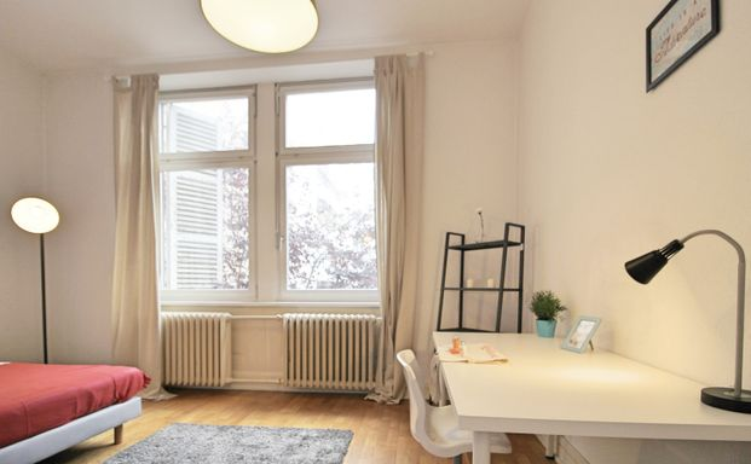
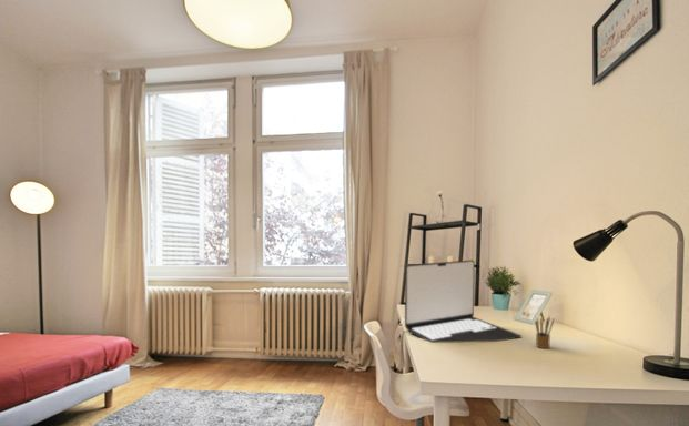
+ laptop [404,258,523,344]
+ pencil box [534,315,555,349]
